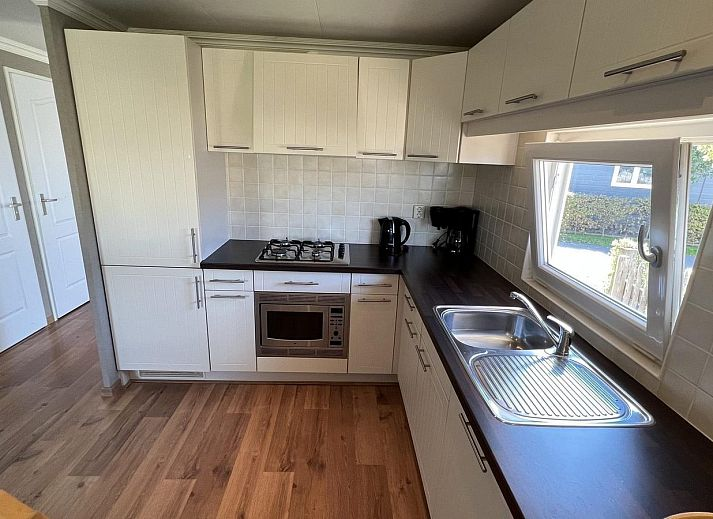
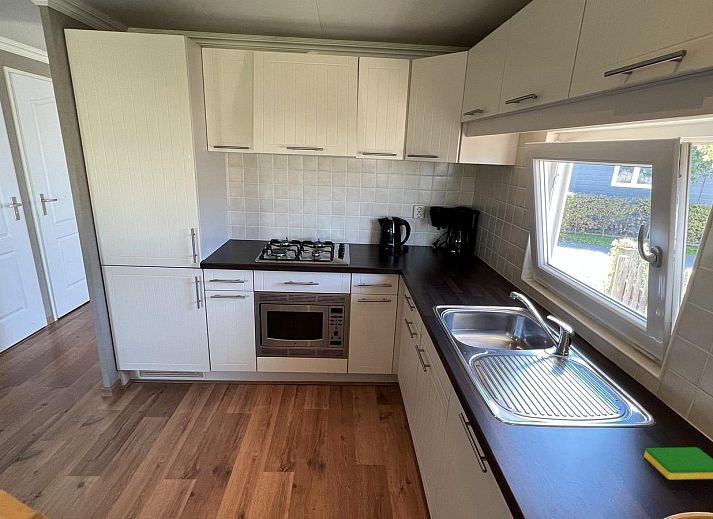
+ dish sponge [643,446,713,480]
